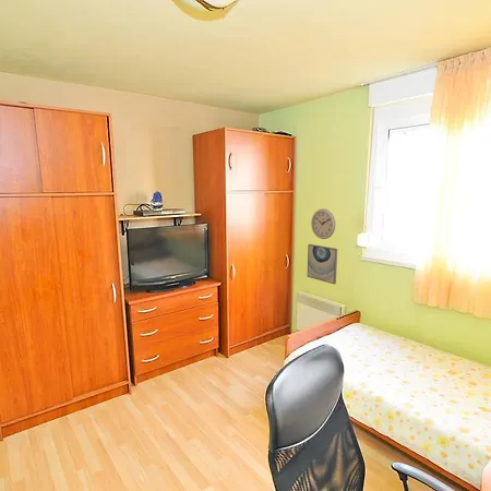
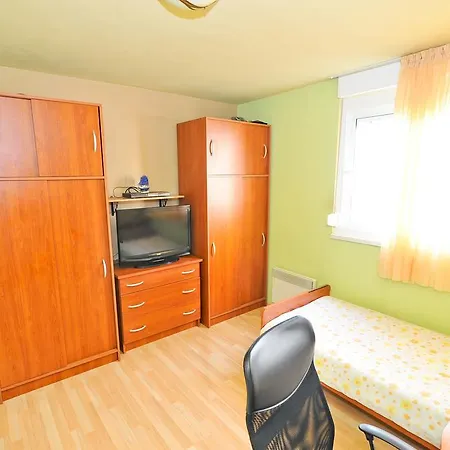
- wall clock [310,207,337,240]
- wall art [307,243,338,285]
